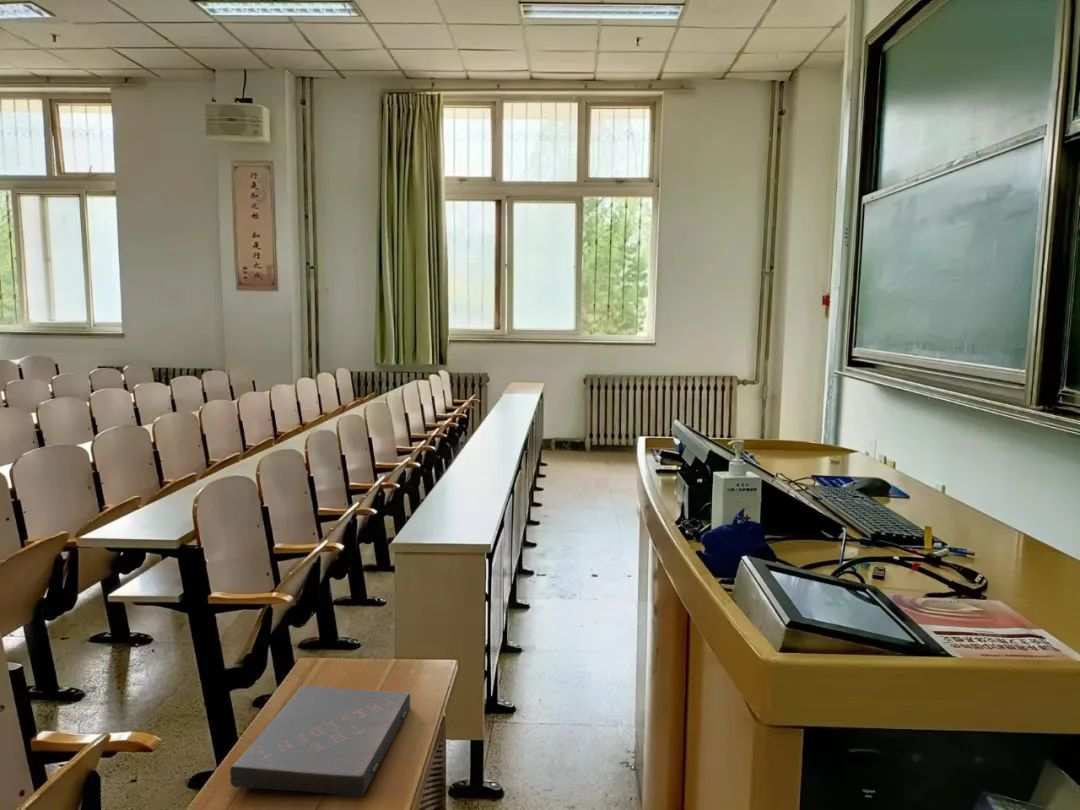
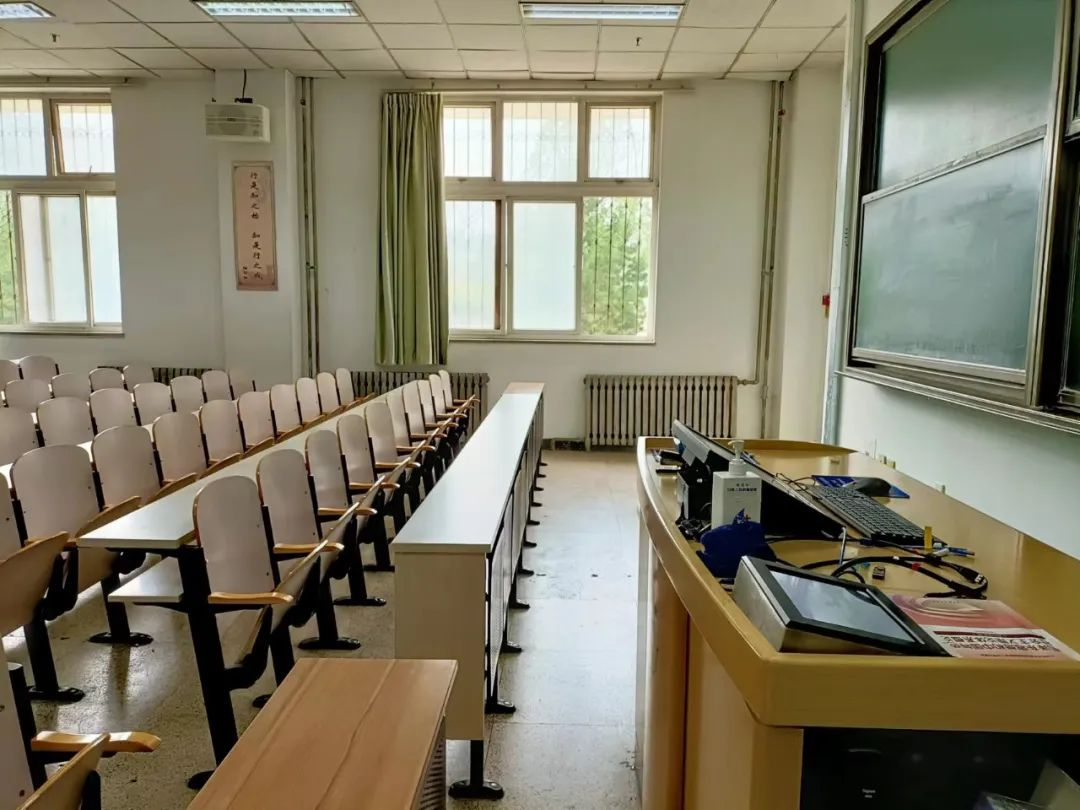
- book [229,685,411,797]
